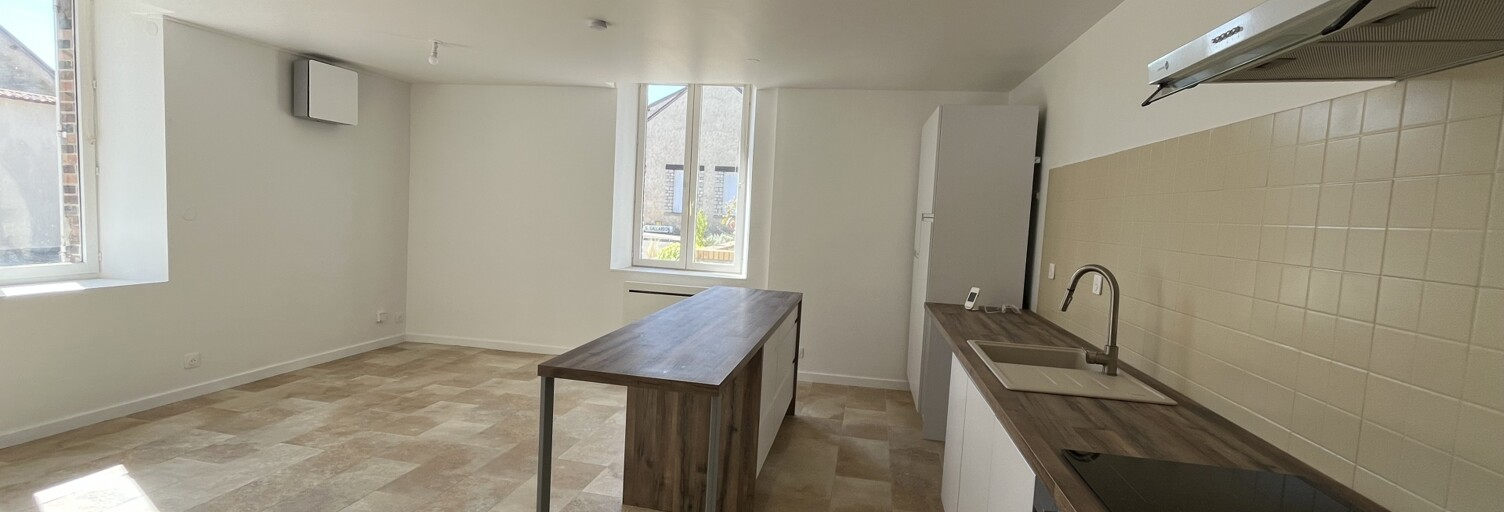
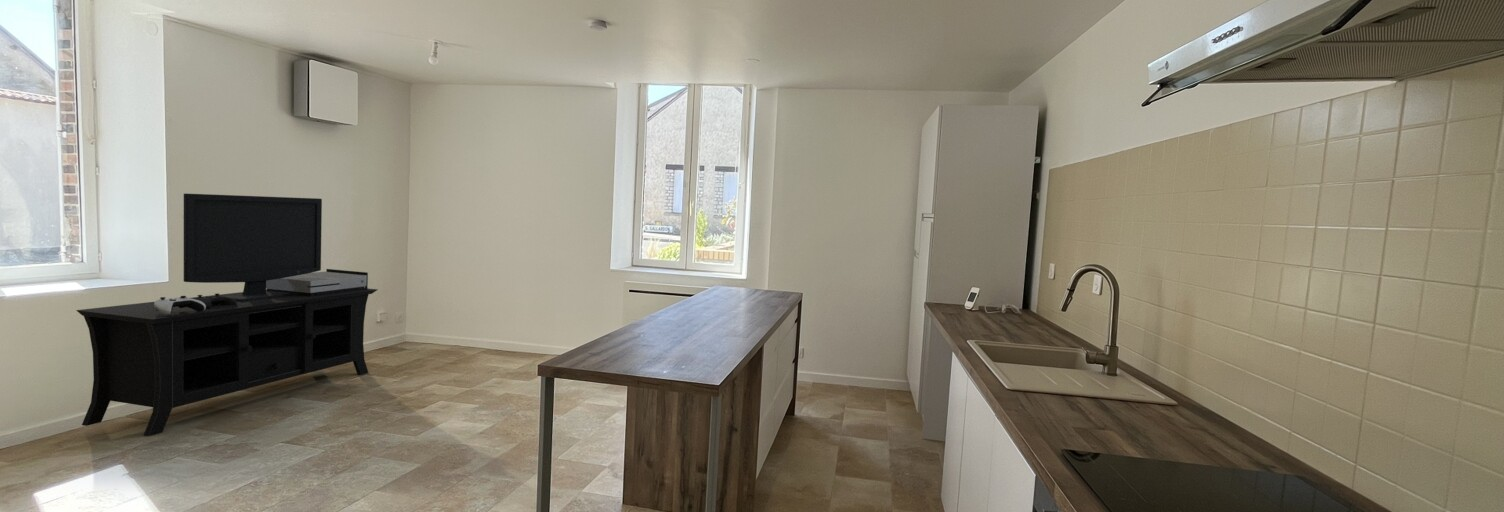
+ media console [75,193,379,437]
